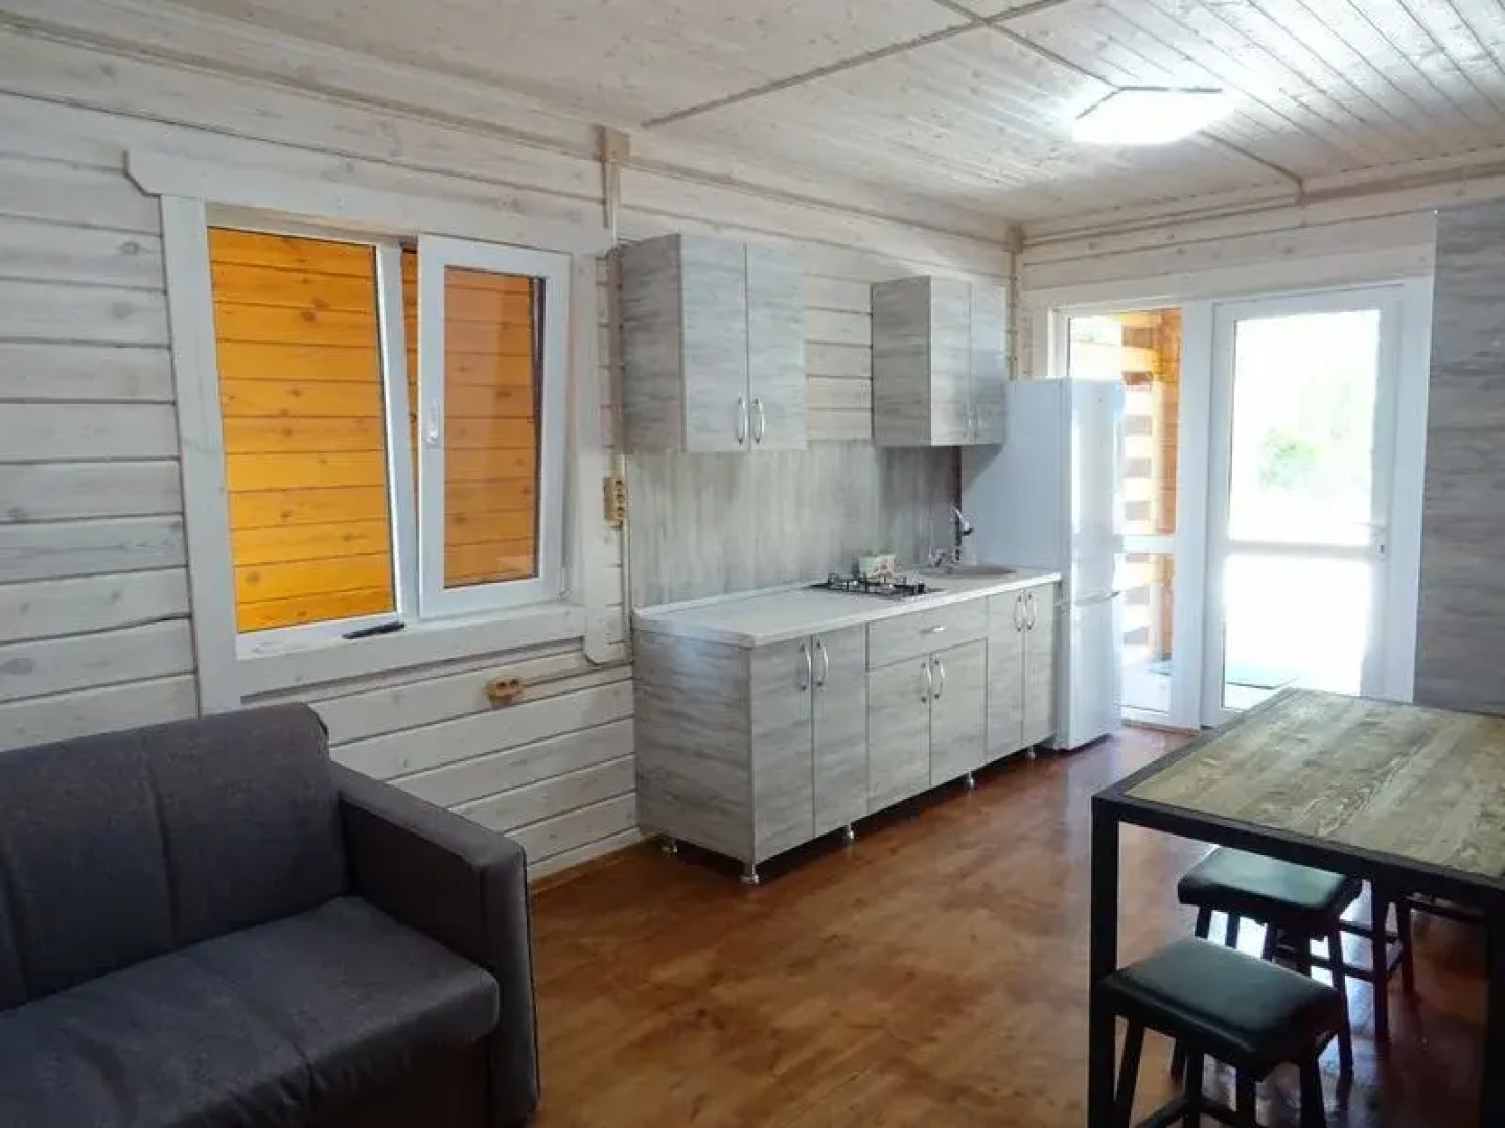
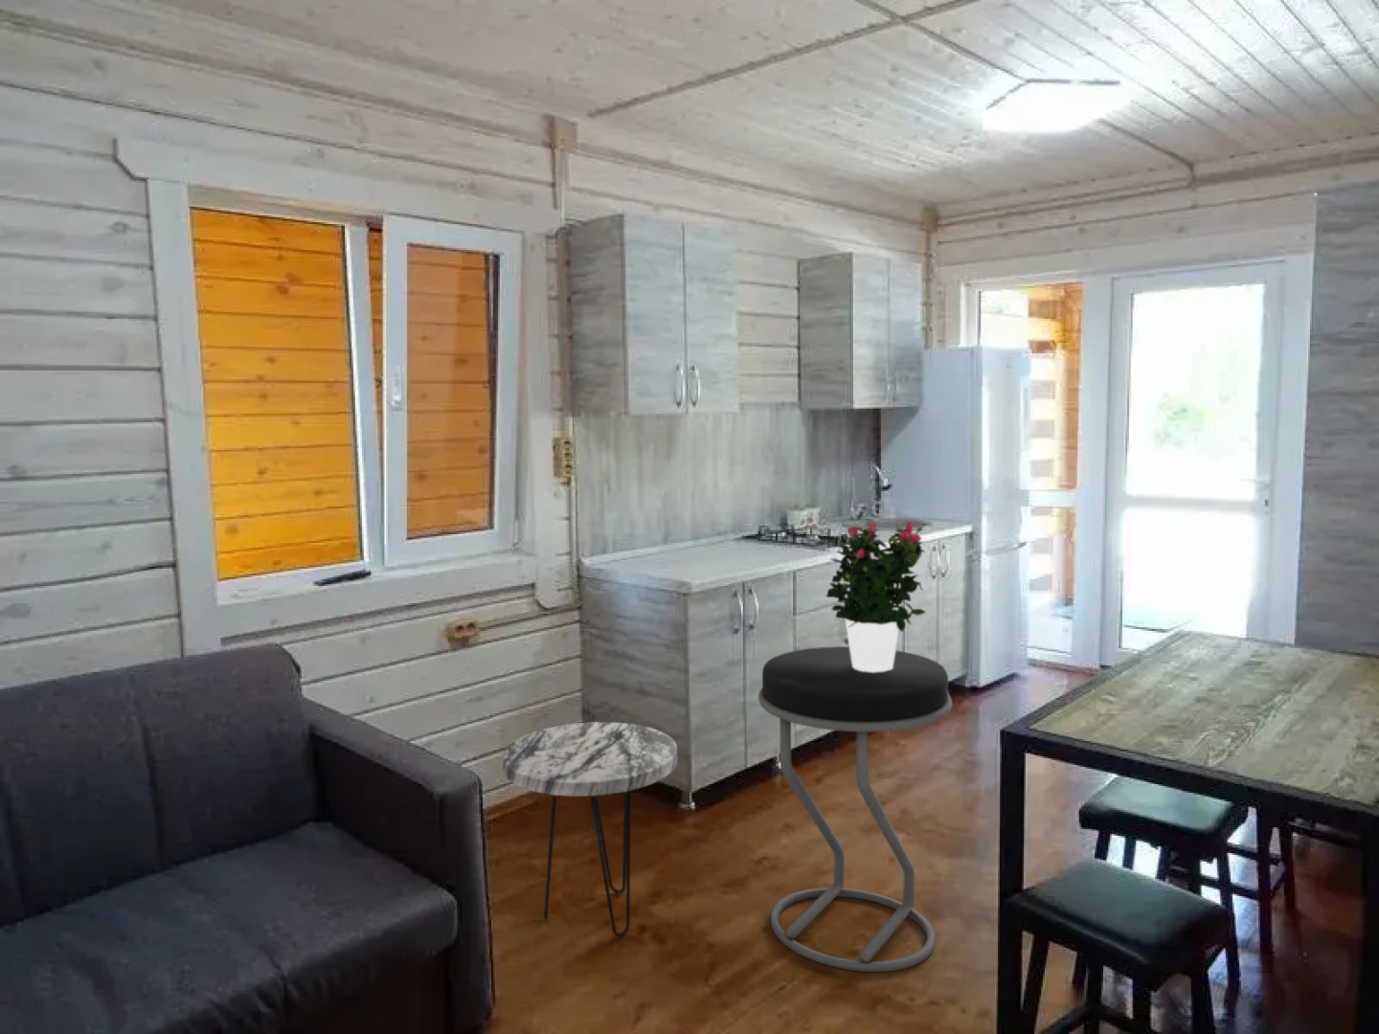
+ stool [758,645,953,973]
+ potted flower [825,520,927,672]
+ side table [502,721,678,938]
